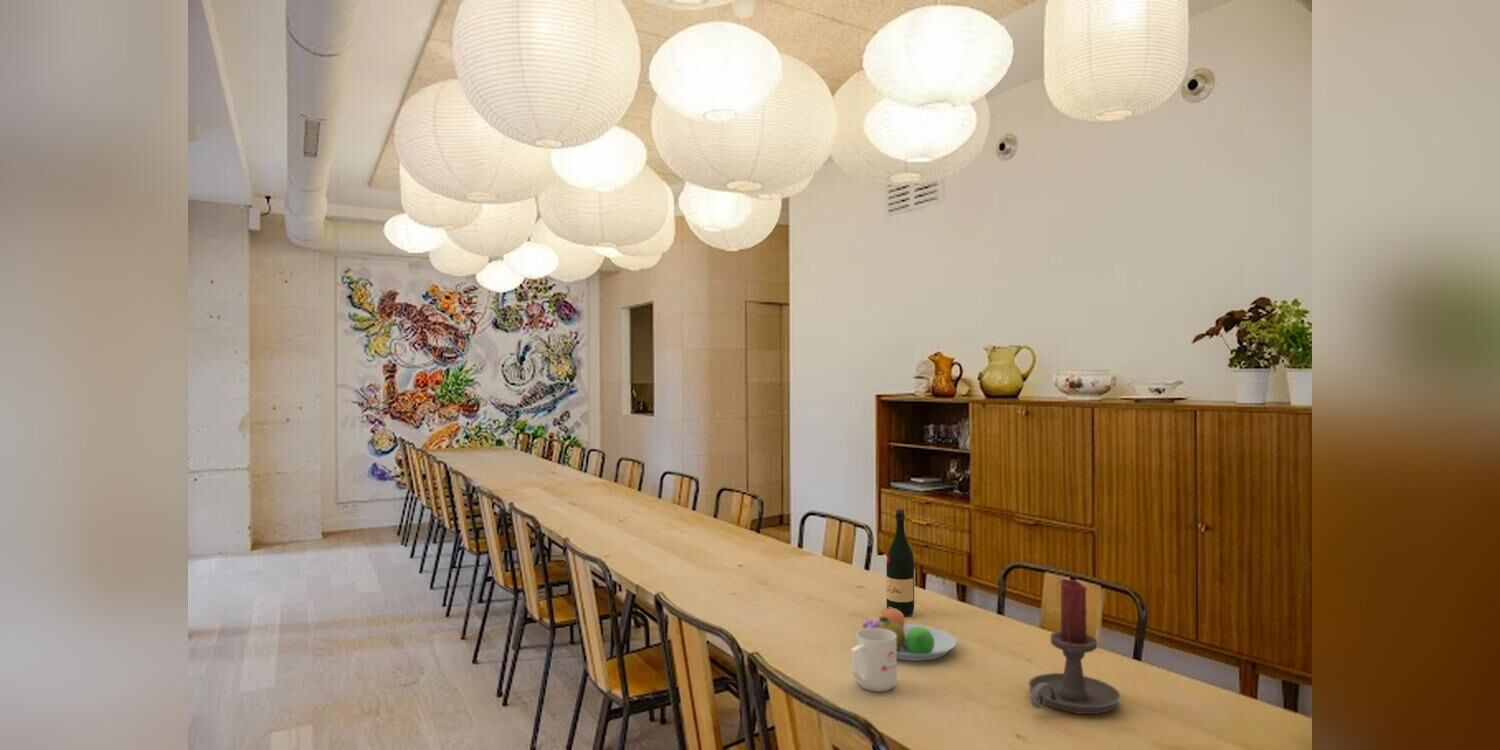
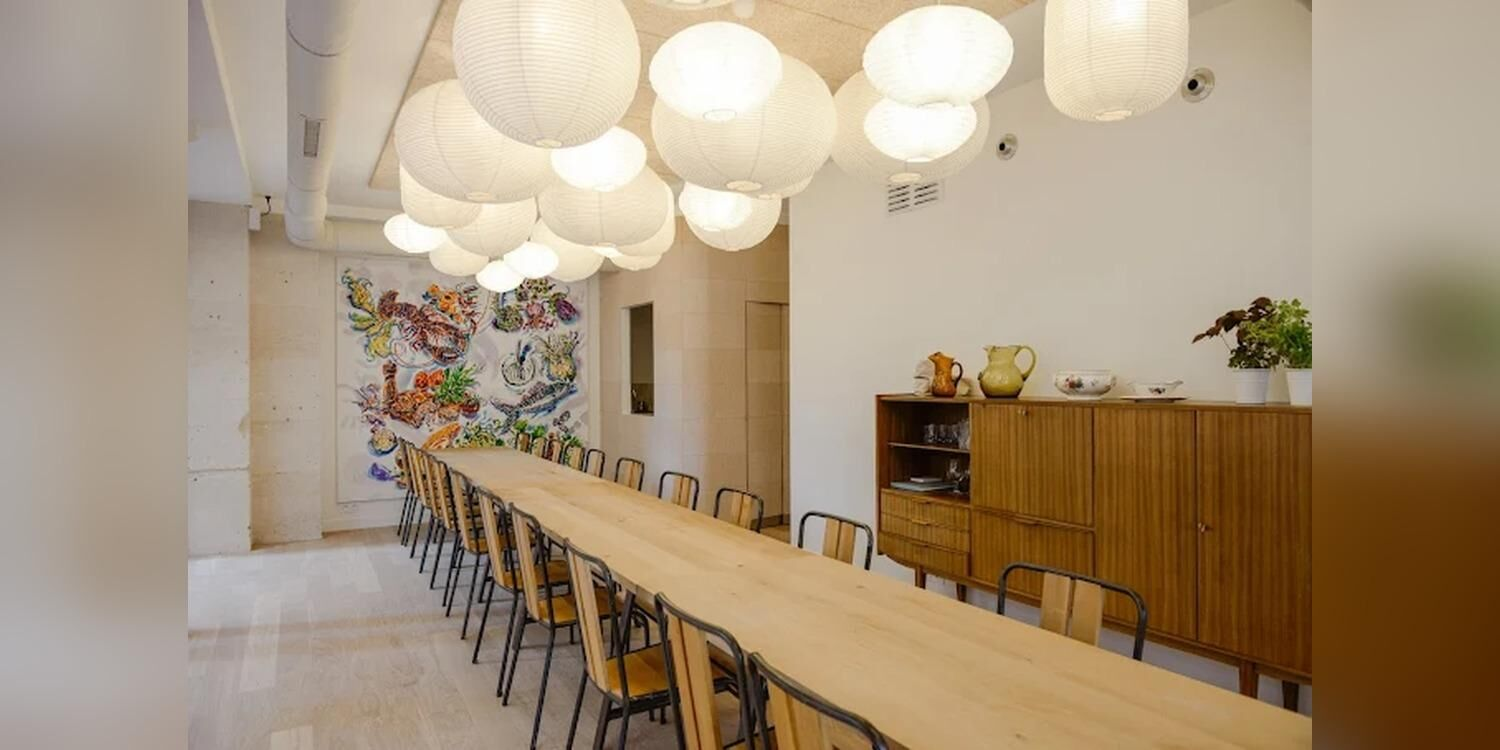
- wine bottle [885,507,915,617]
- mug [850,628,898,692]
- fruit bowl [861,607,957,662]
- candle holder [1028,578,1122,715]
